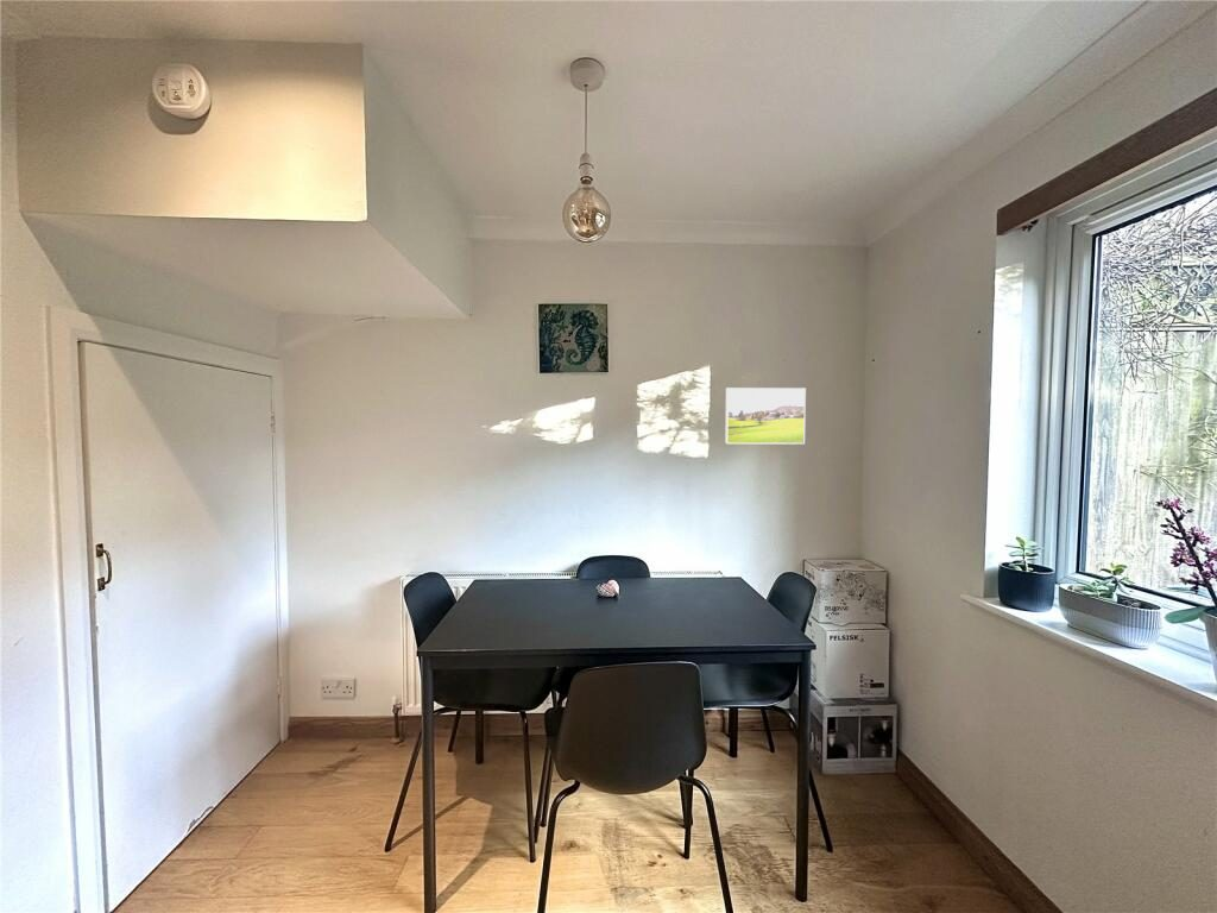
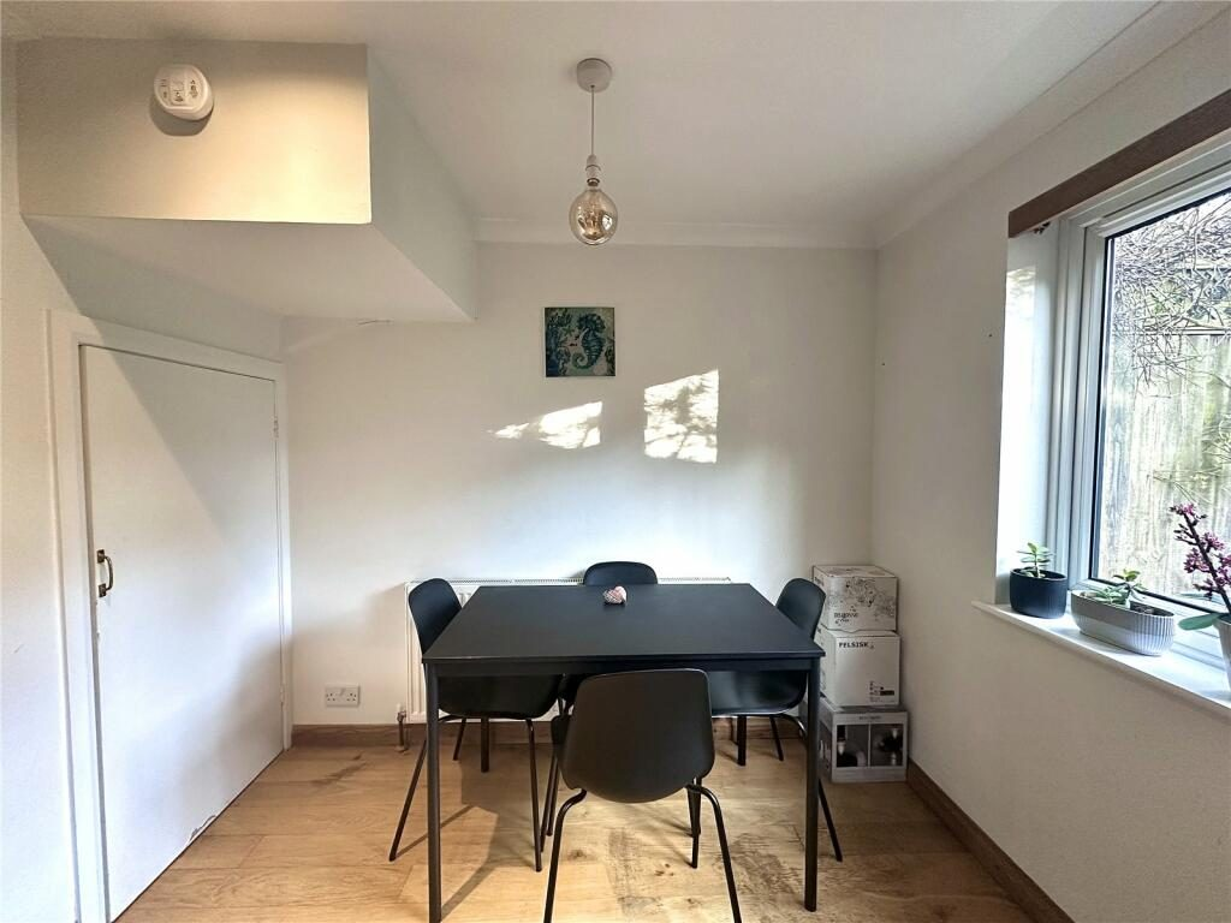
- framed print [724,386,807,446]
